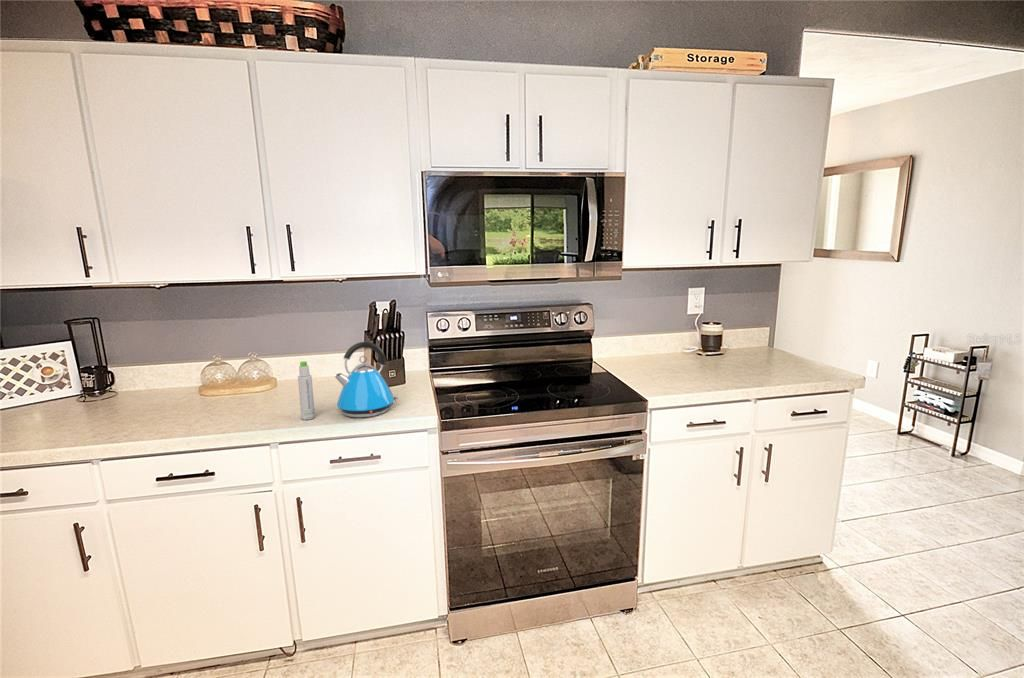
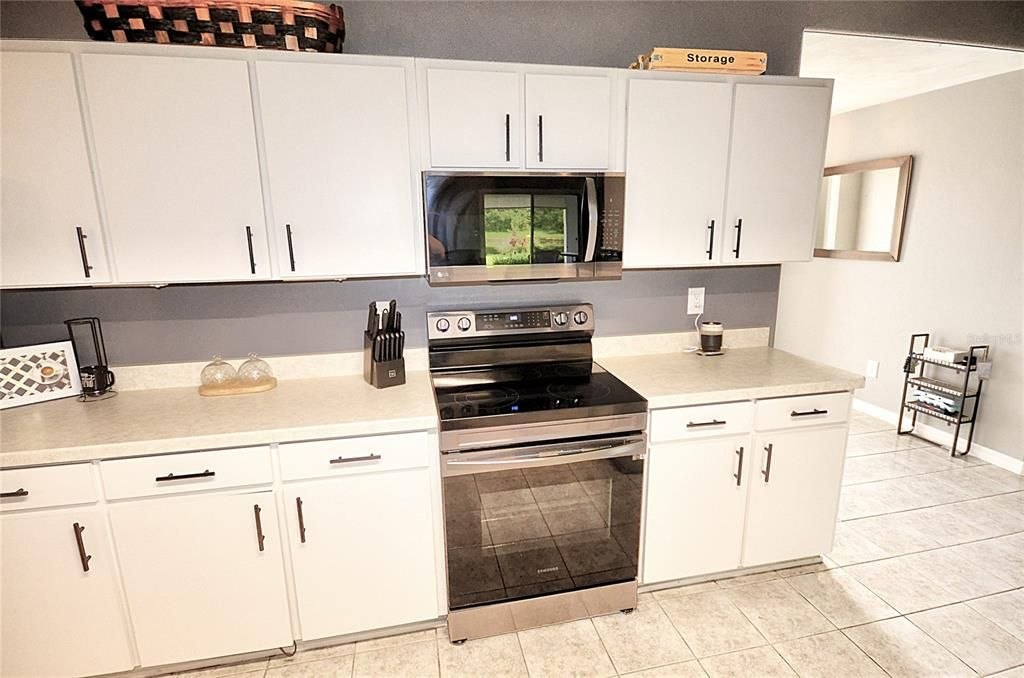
- bottle [297,360,316,421]
- kettle [333,341,399,418]
